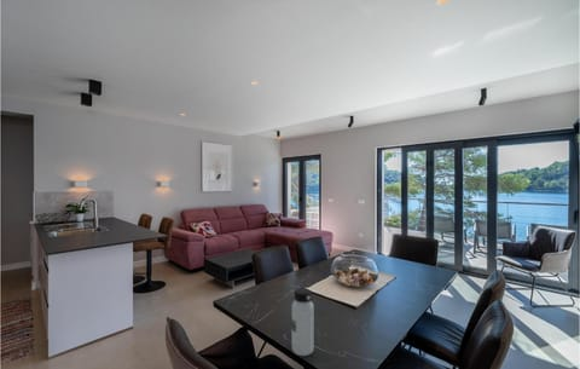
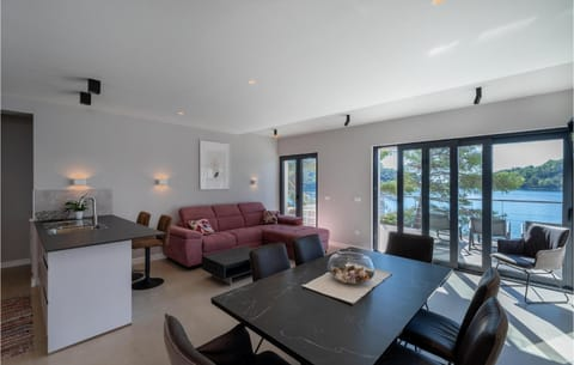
- water bottle [291,287,314,357]
